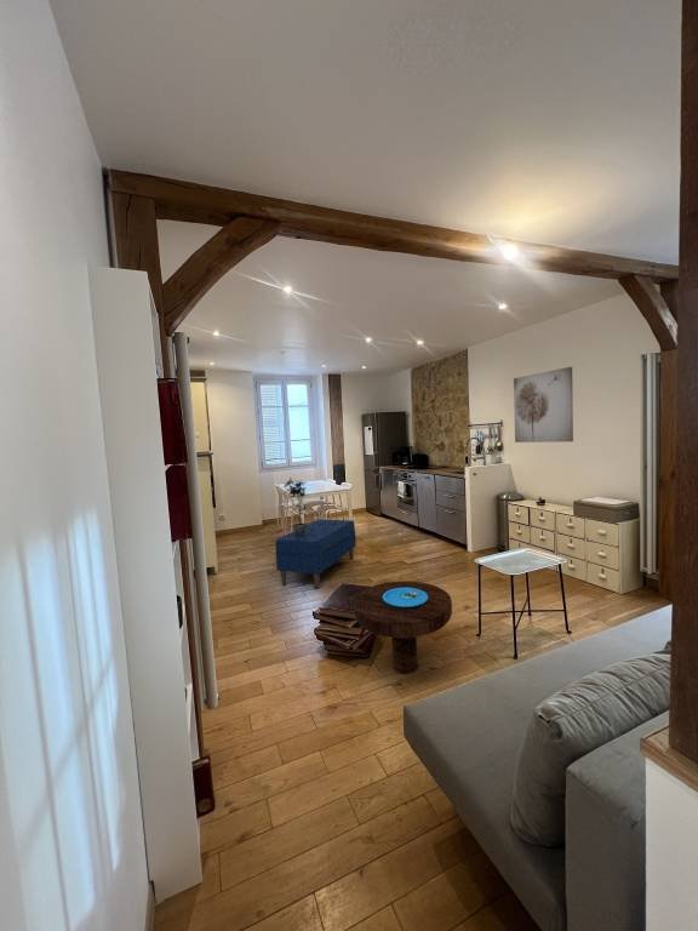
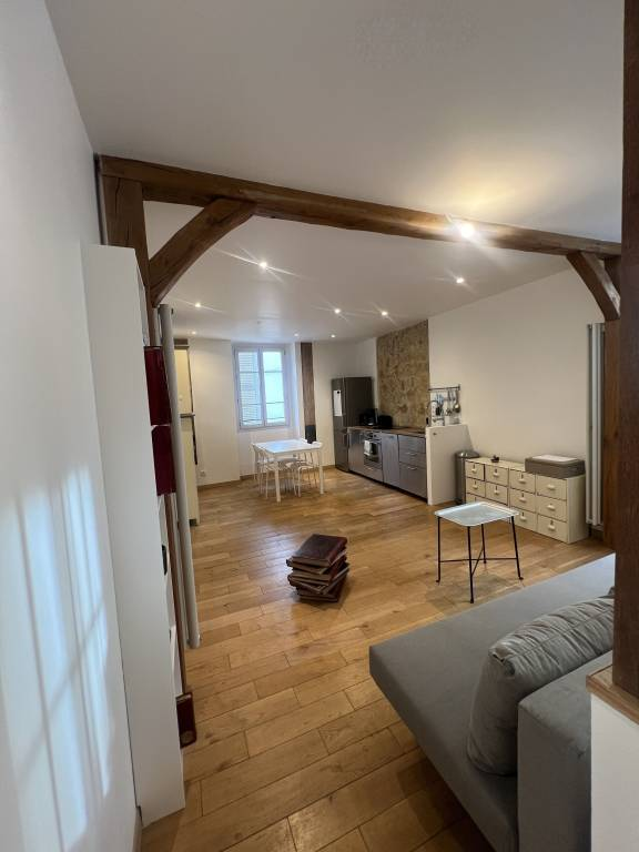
- wall art [513,366,574,444]
- potted plant [282,476,308,536]
- side table [353,579,453,675]
- bench [275,519,357,589]
